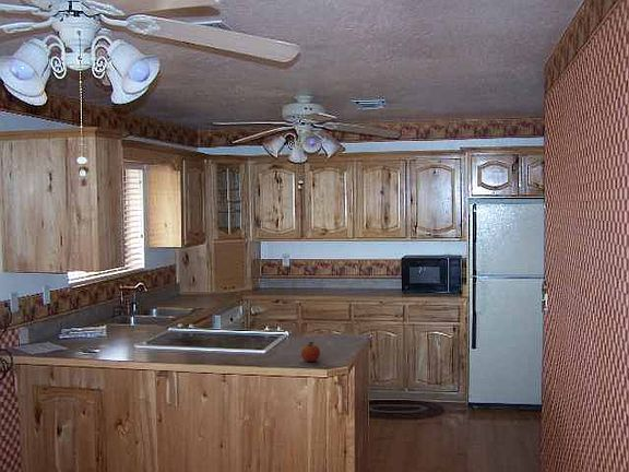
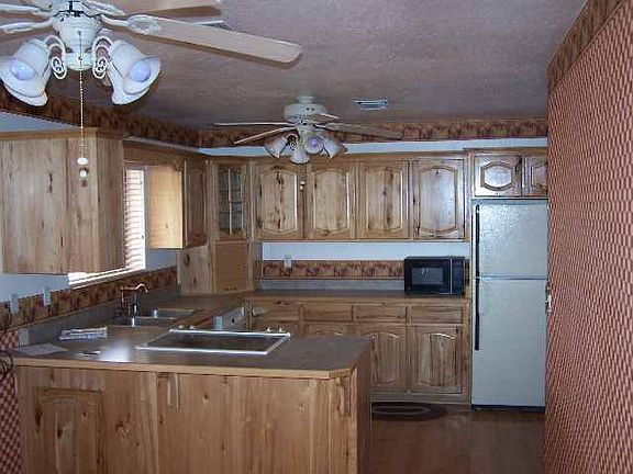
- fruit [300,341,321,363]
